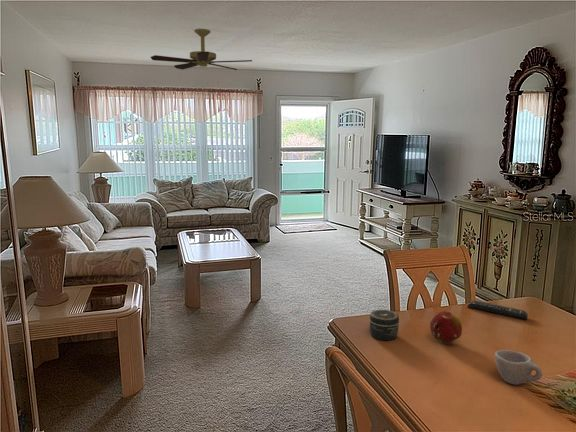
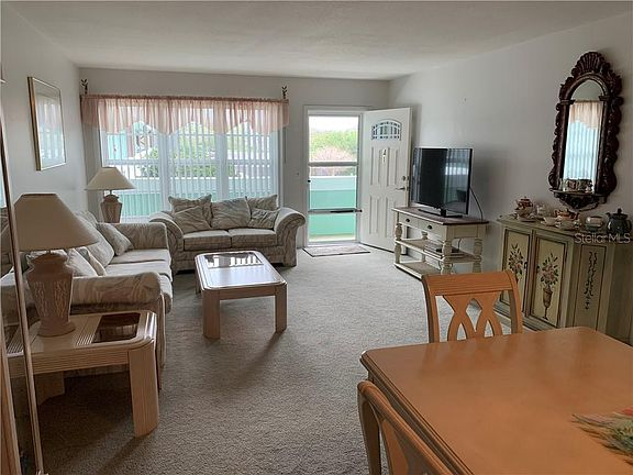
- jar [369,309,400,341]
- fruit [429,310,463,344]
- ceiling fan [150,28,253,71]
- remote control [466,300,529,320]
- cup [494,349,543,386]
